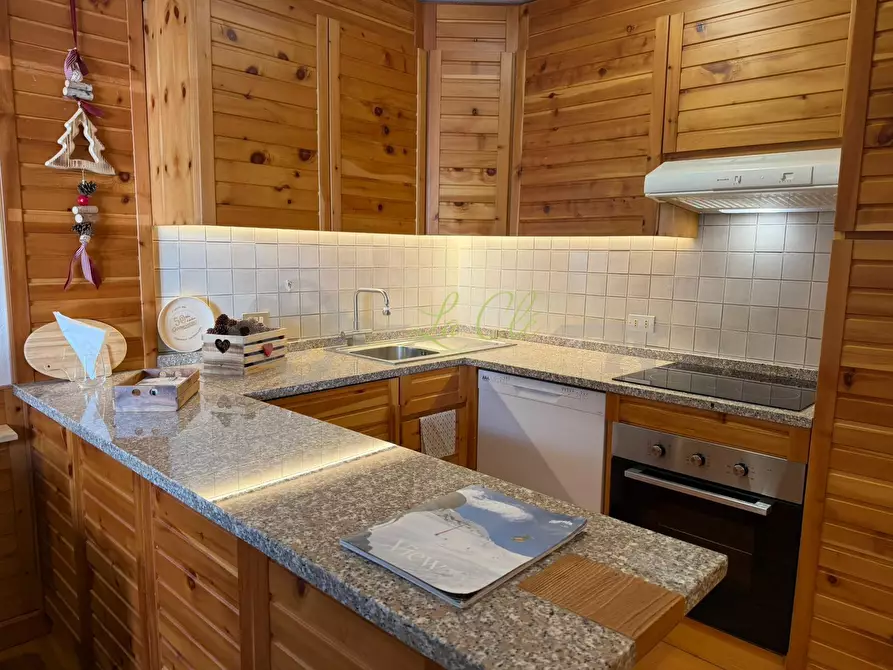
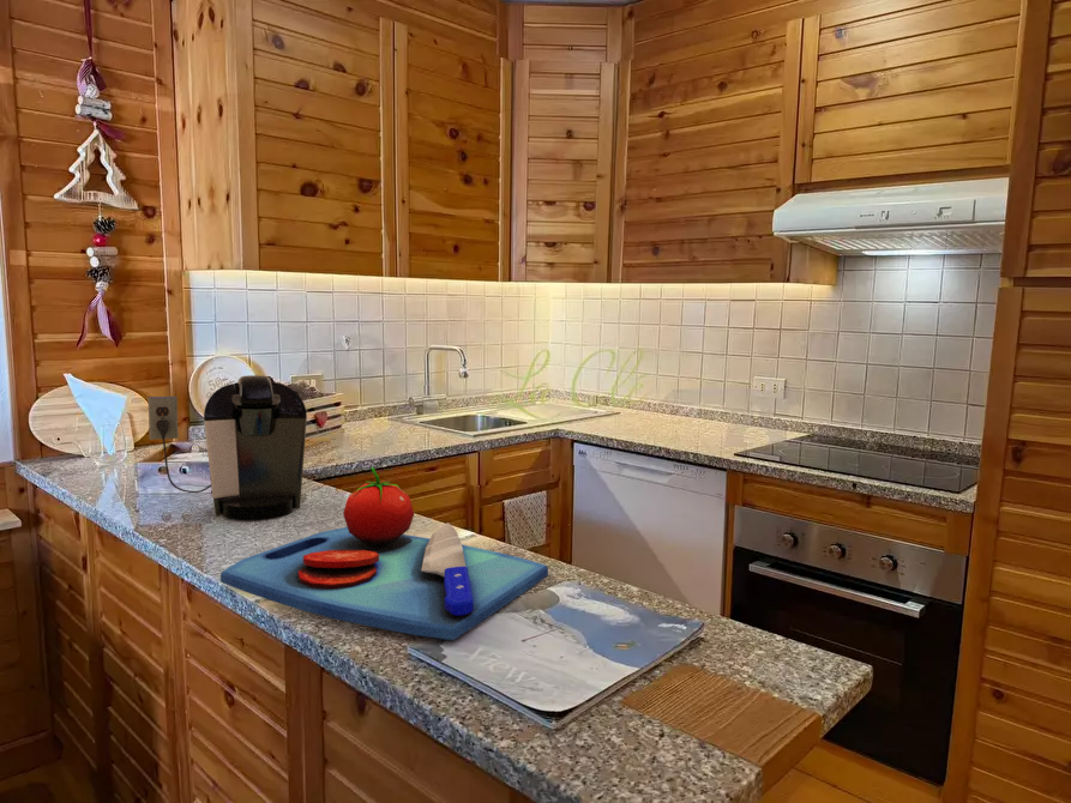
+ coffee maker [148,374,308,521]
+ chopping board [219,466,549,641]
